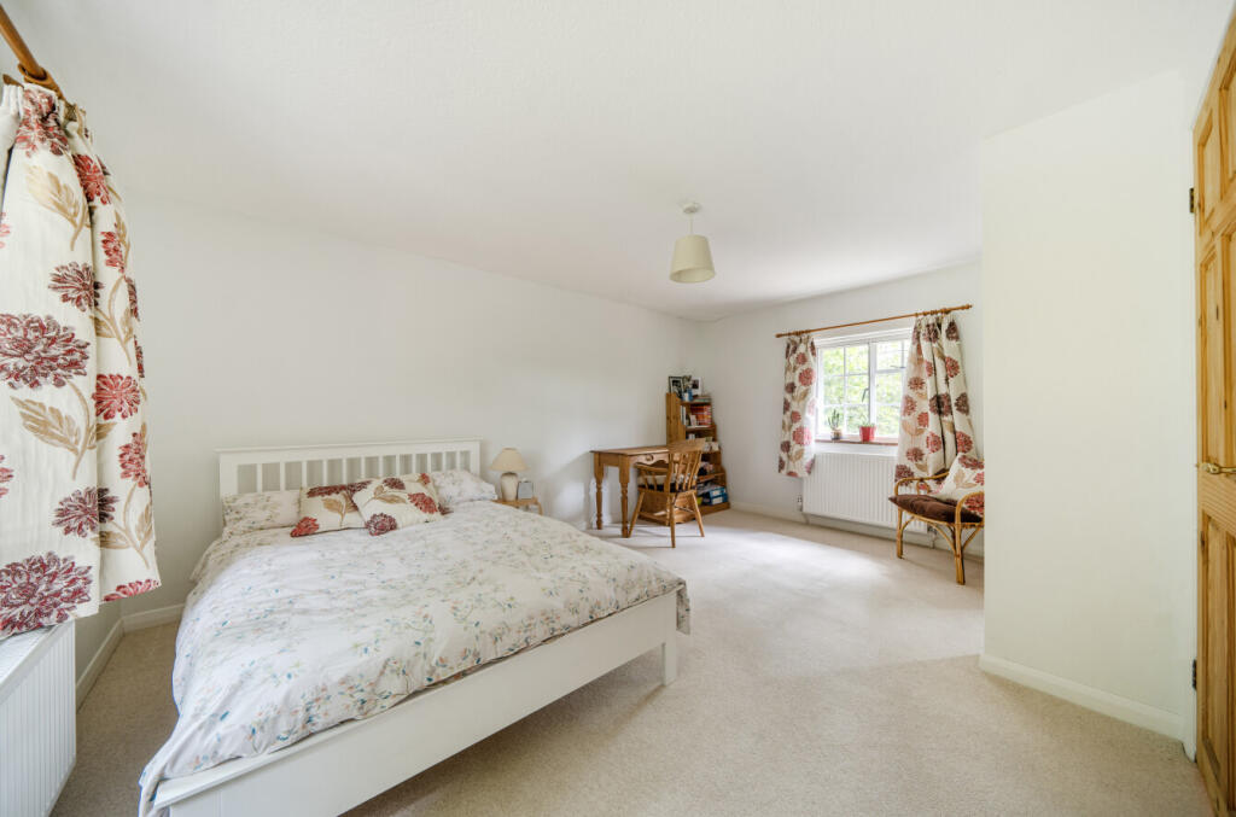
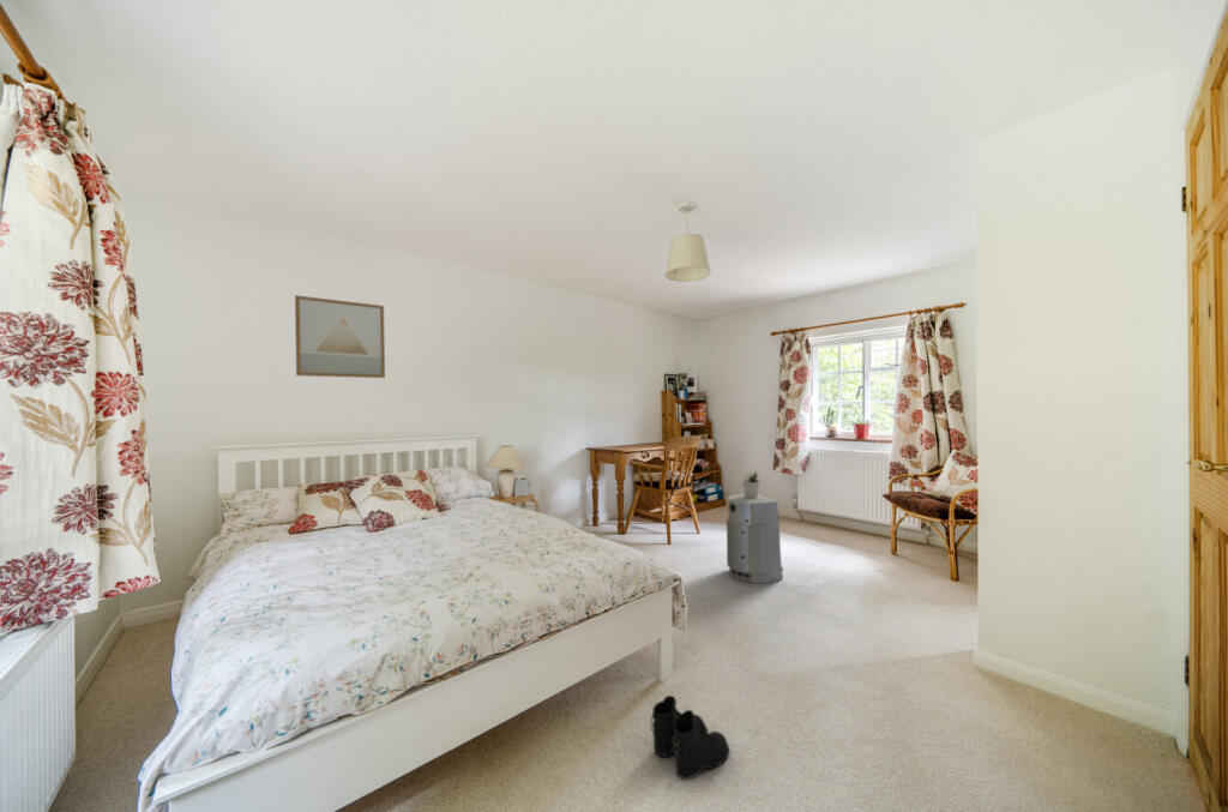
+ wall art [294,294,386,379]
+ potted plant [741,469,763,498]
+ boots [649,694,730,781]
+ air purifier [726,493,784,584]
